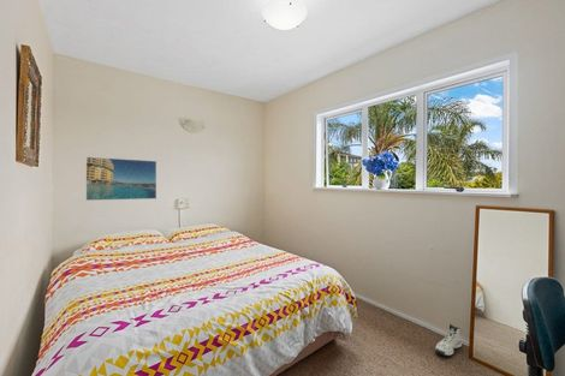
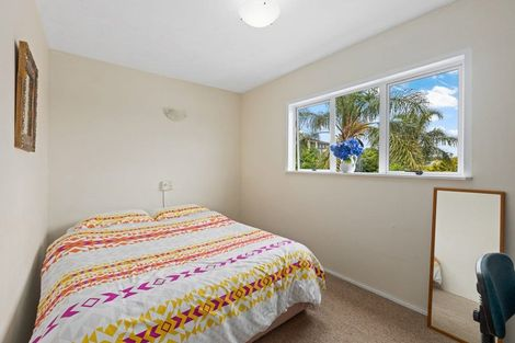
- sneaker [434,323,463,357]
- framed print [84,155,157,202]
